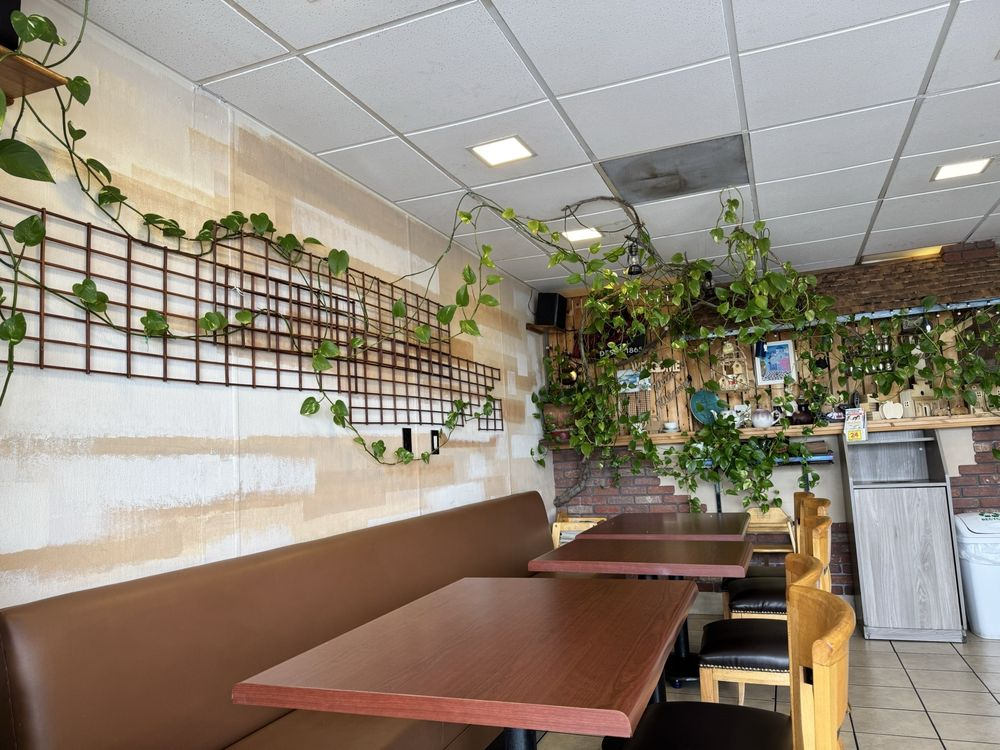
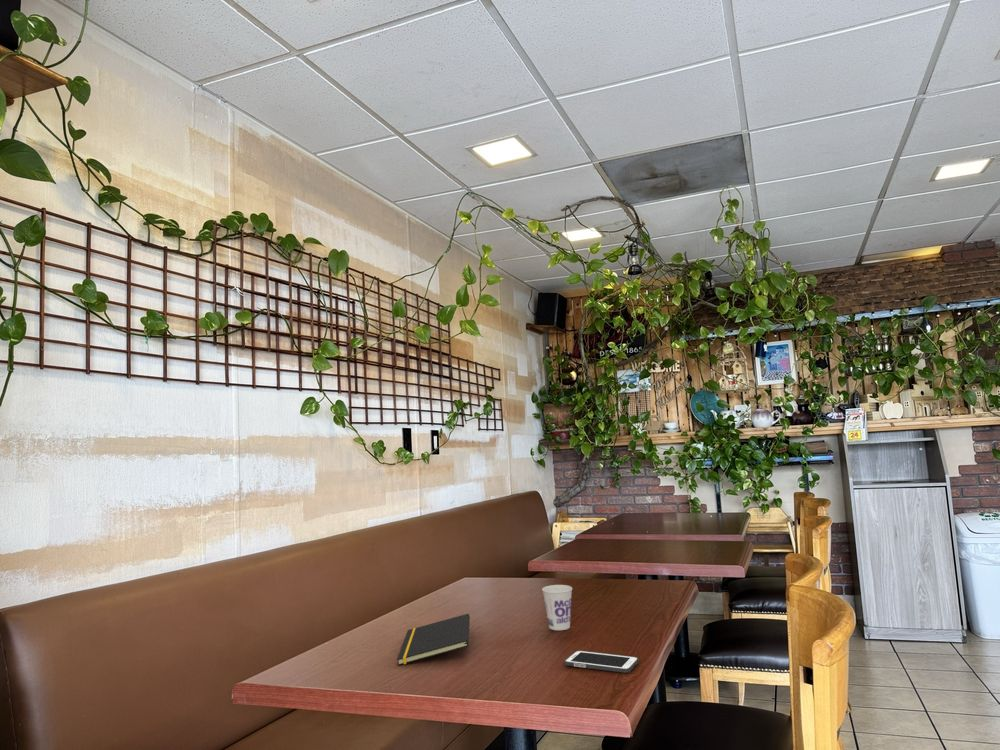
+ notepad [396,613,471,666]
+ cup [541,584,573,631]
+ cell phone [563,650,640,674]
